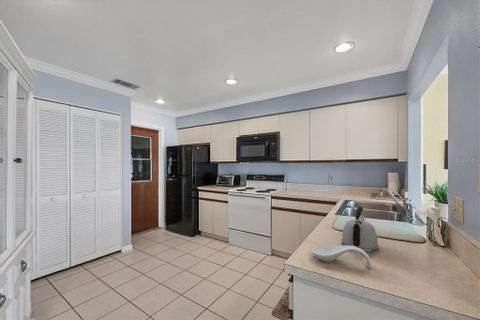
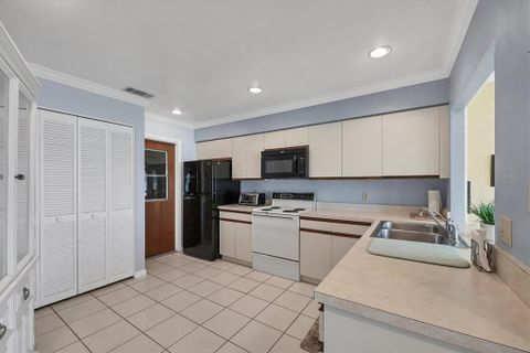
- kettle [341,206,379,253]
- spoon rest [310,245,372,269]
